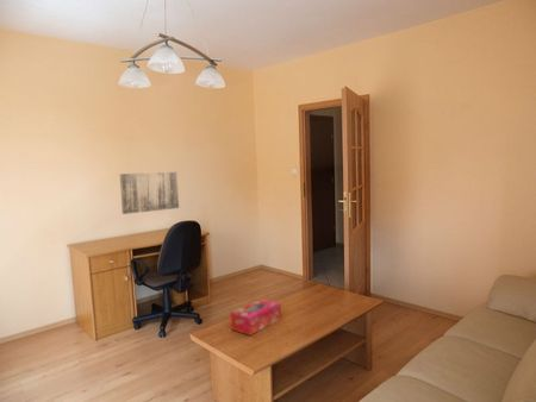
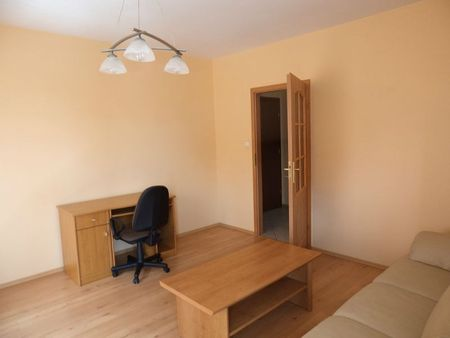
- wall art [119,171,180,215]
- tissue box [229,297,282,337]
